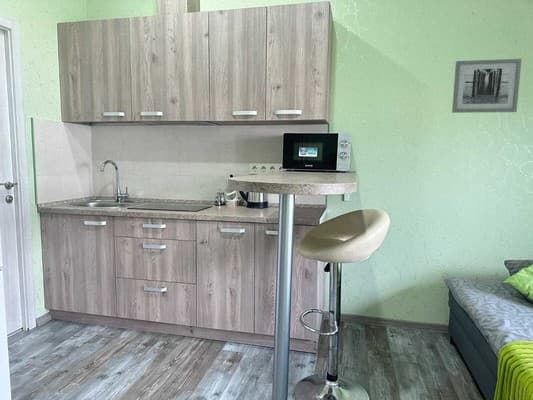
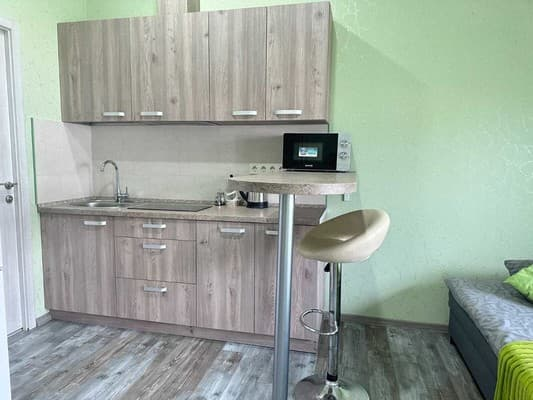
- wall art [451,58,523,114]
